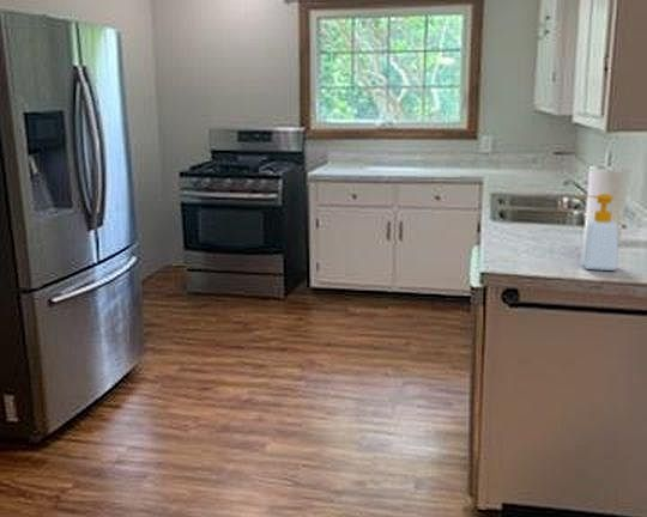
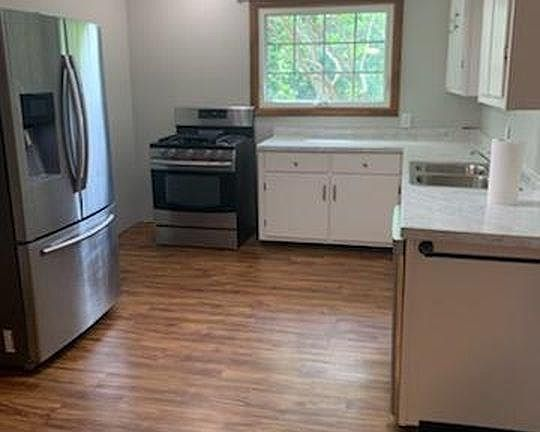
- soap bottle [572,193,619,272]
